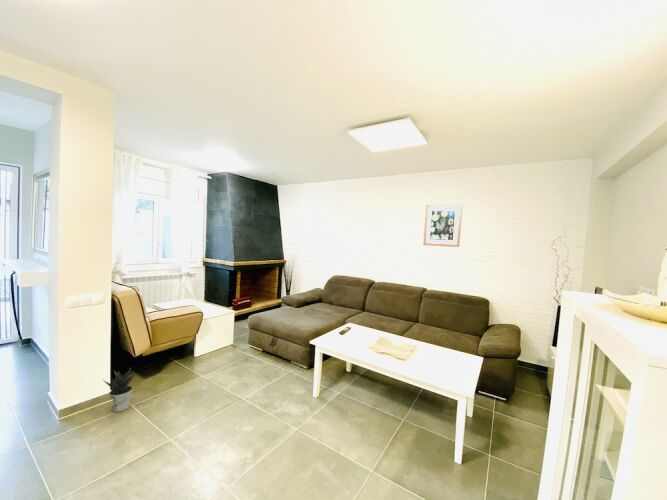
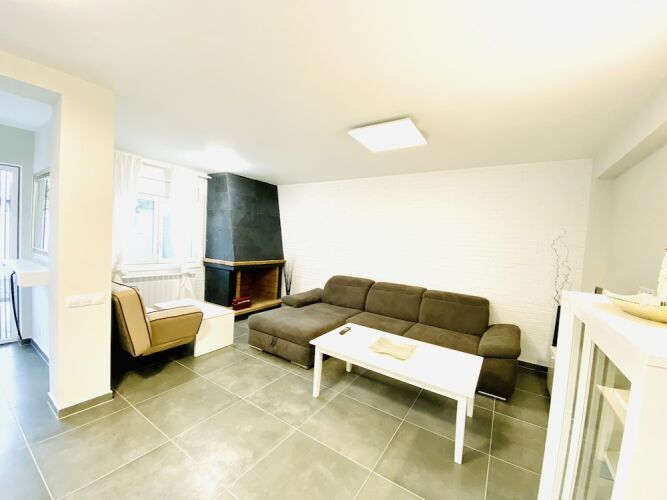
- potted plant [103,367,137,413]
- wall art [422,203,463,248]
